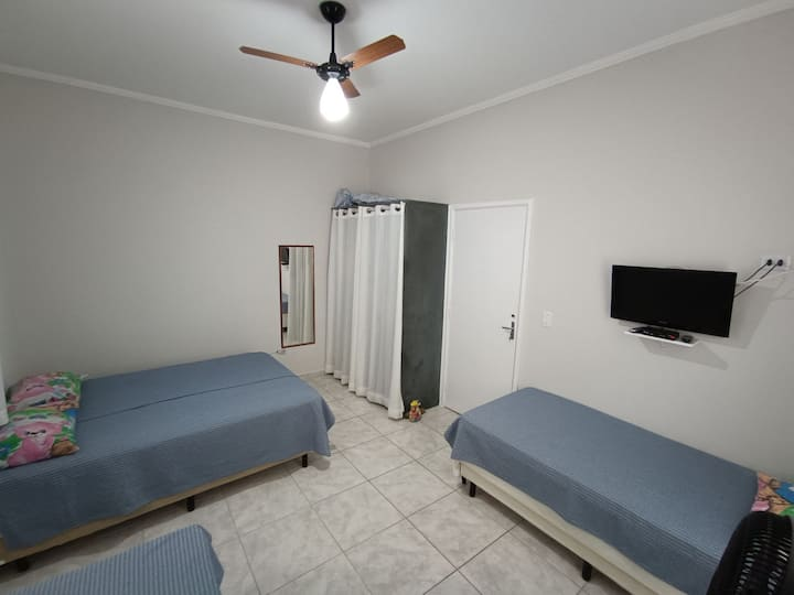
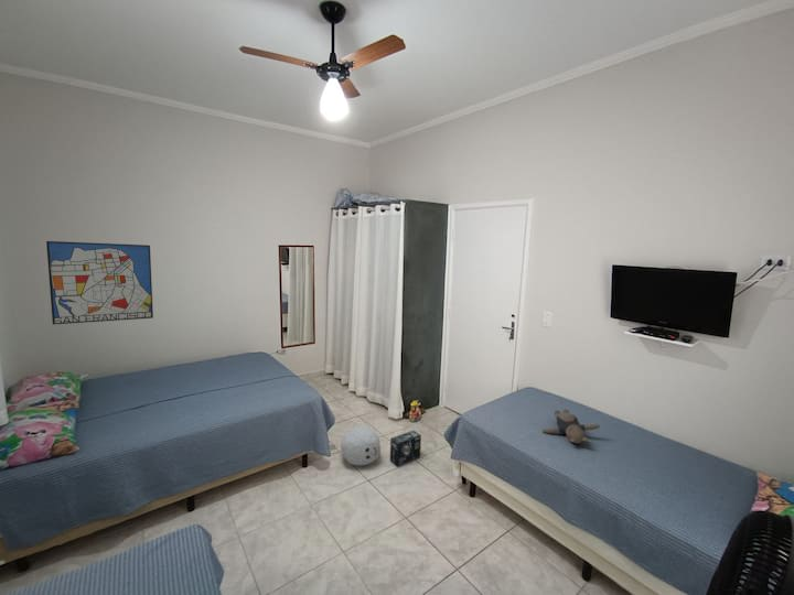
+ wall art [45,240,154,325]
+ teddy bear [541,409,601,445]
+ plush toy [340,425,382,467]
+ box [389,430,422,467]
